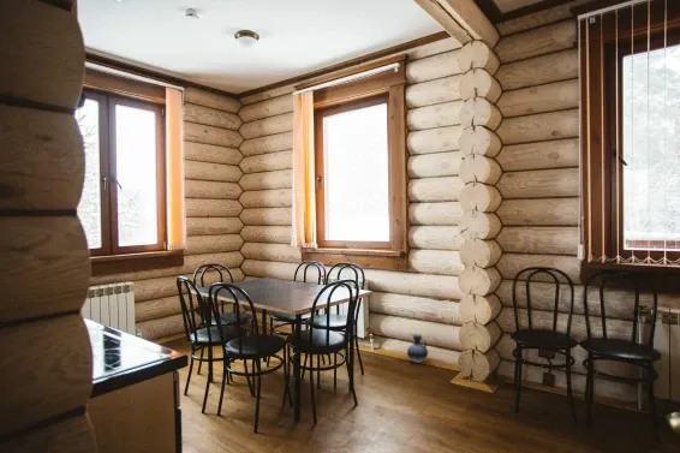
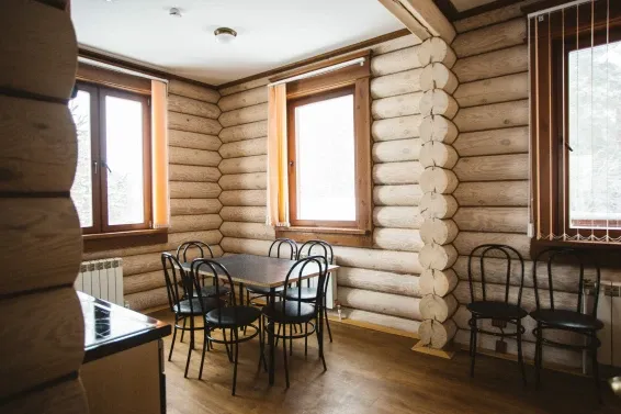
- ceramic jug [406,333,429,364]
